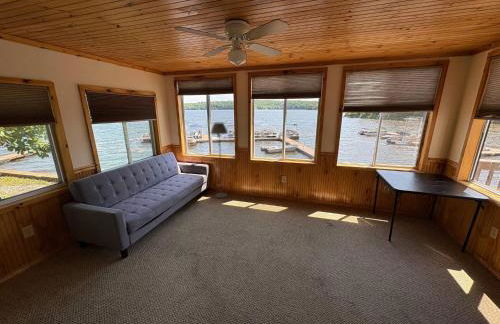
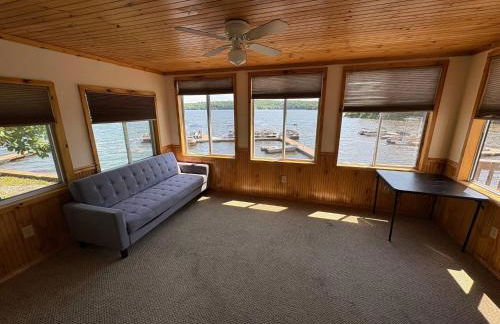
- floor lamp [210,121,229,199]
